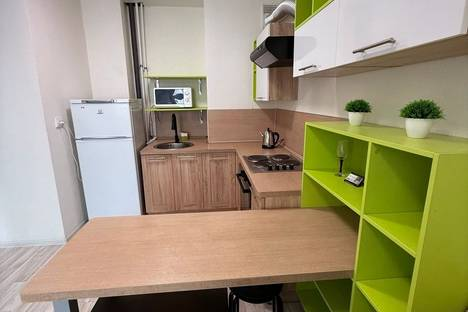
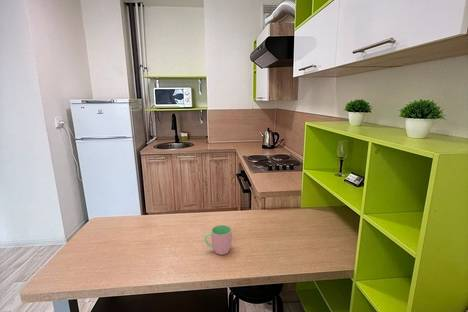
+ cup [203,224,233,256]
